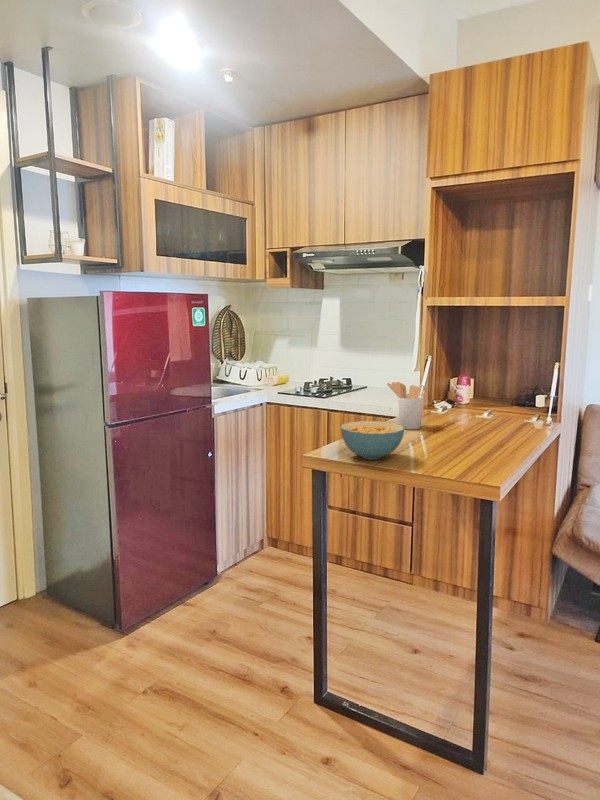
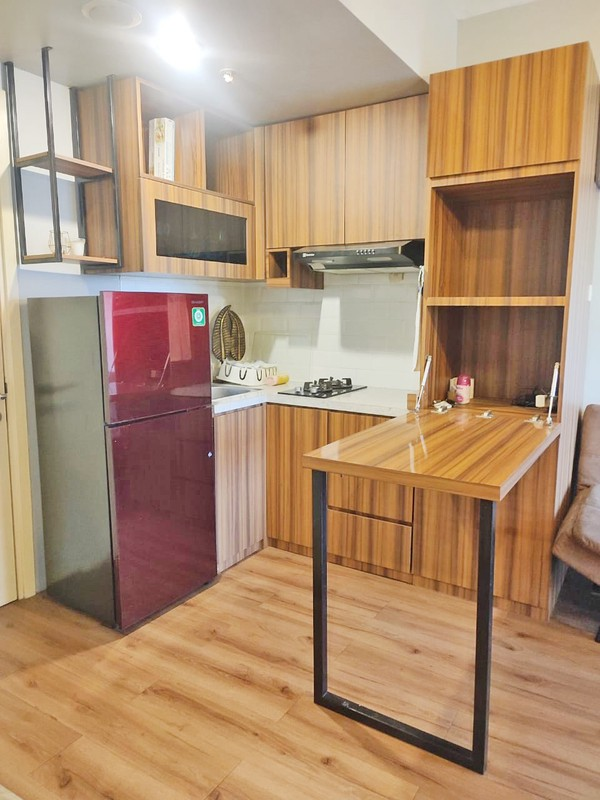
- utensil holder [386,381,424,430]
- cereal bowl [340,420,405,461]
